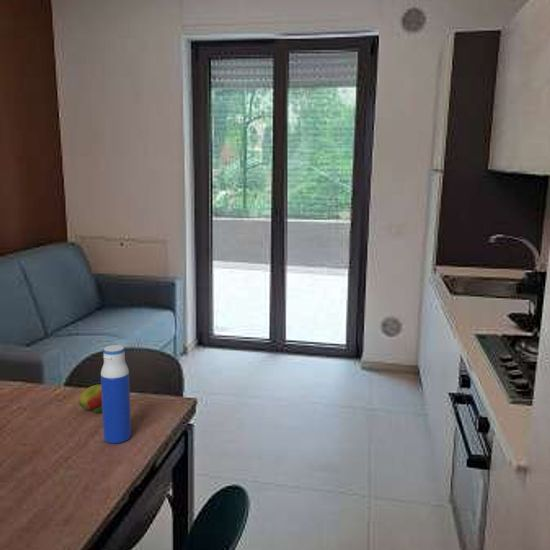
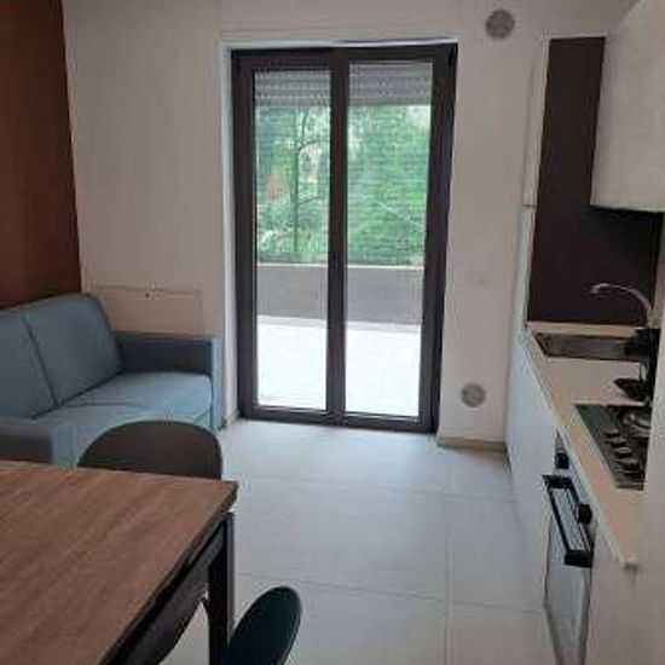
- water bottle [100,344,132,444]
- fruit [77,384,102,414]
